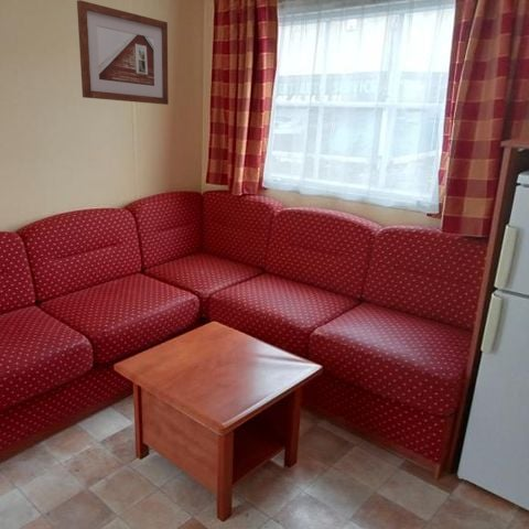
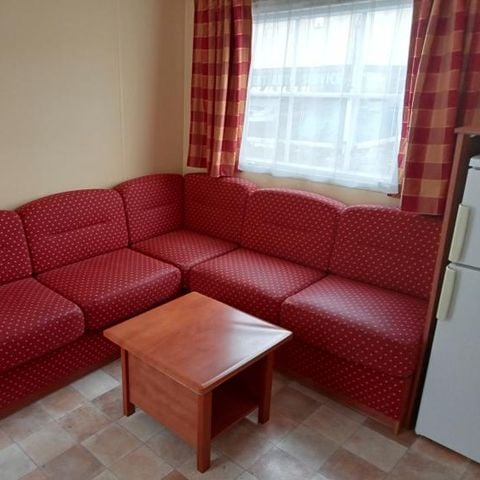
- picture frame [76,0,170,106]
